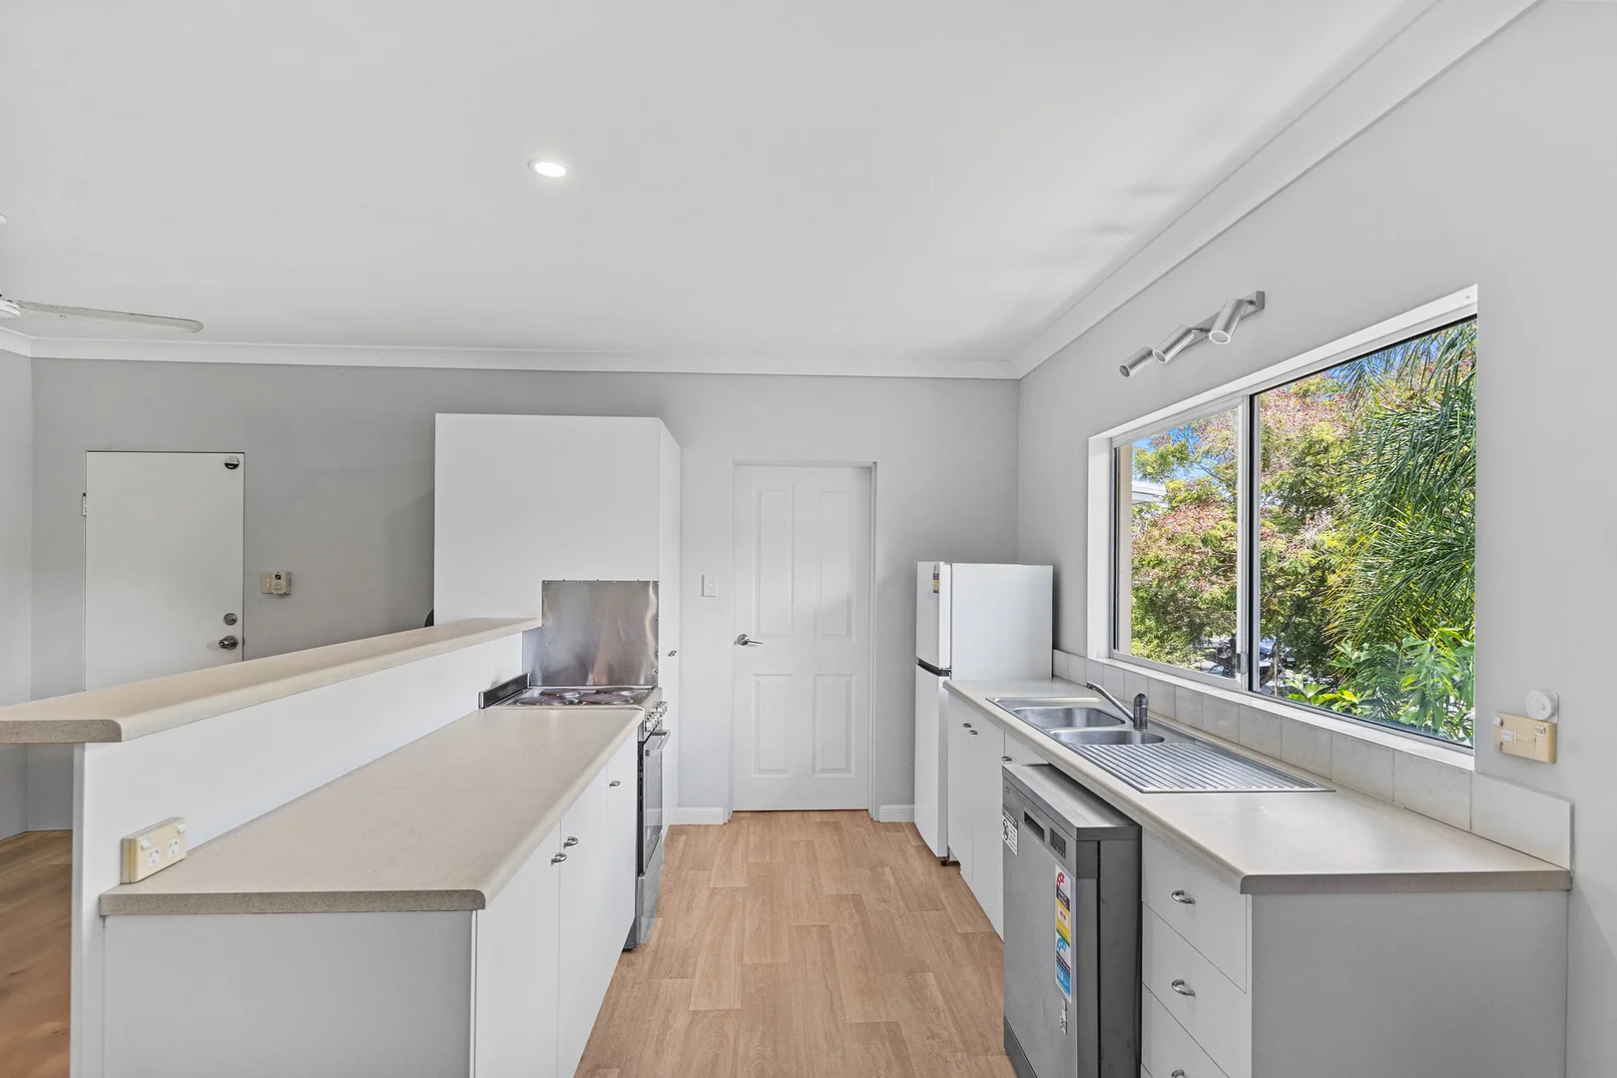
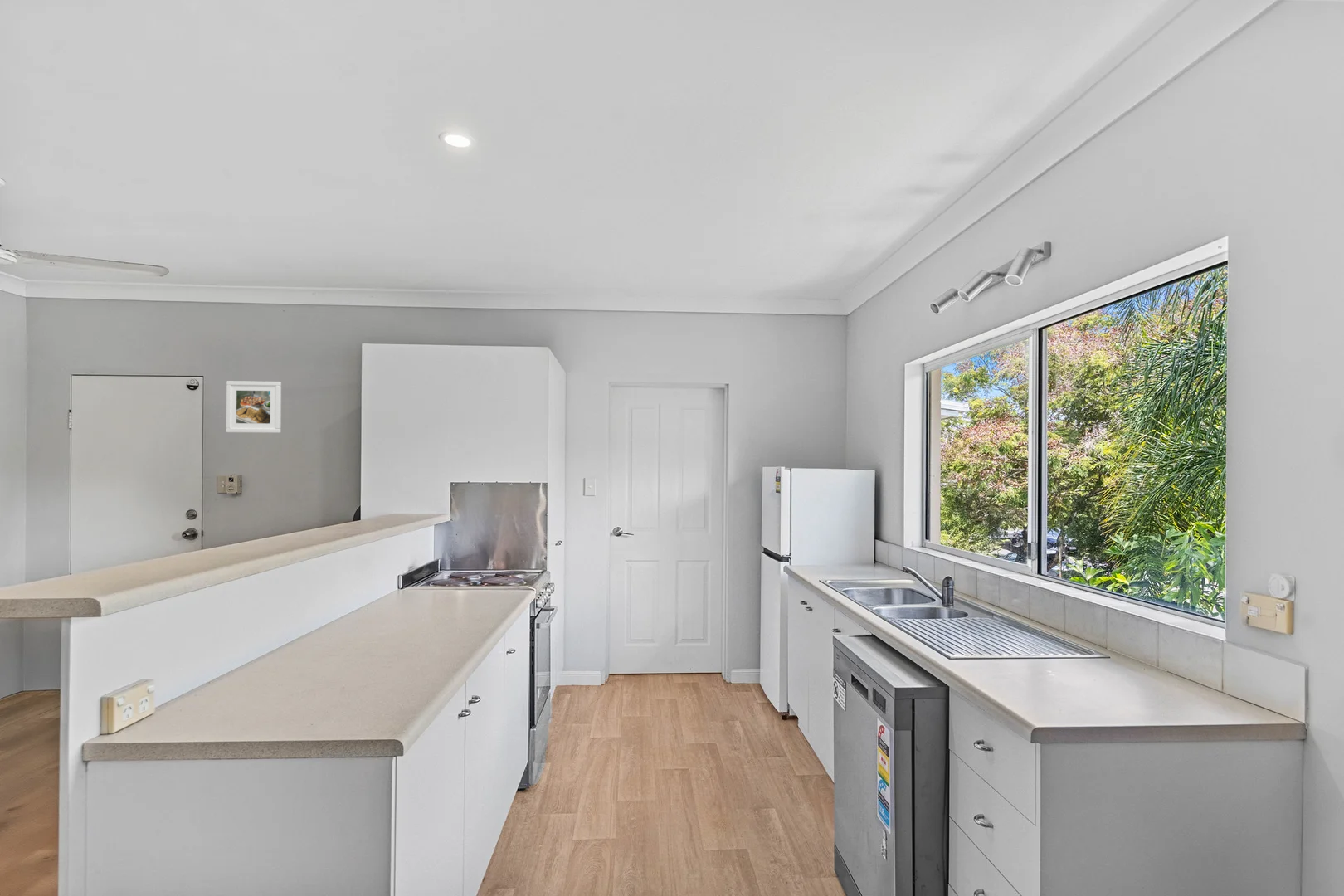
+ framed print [226,380,282,434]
